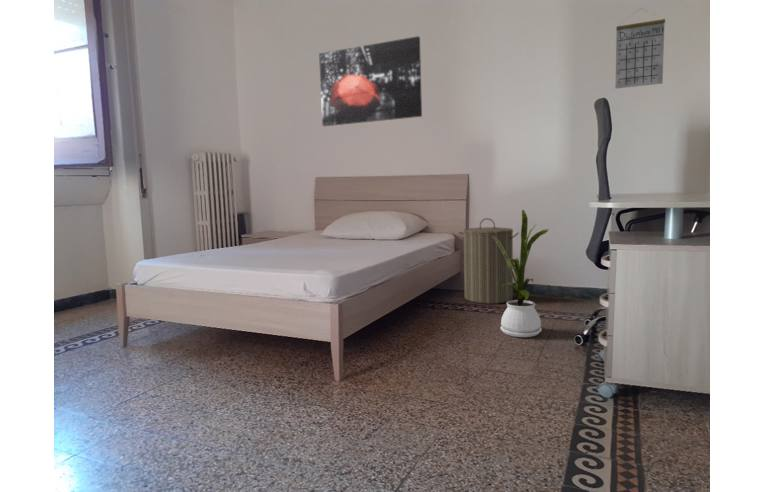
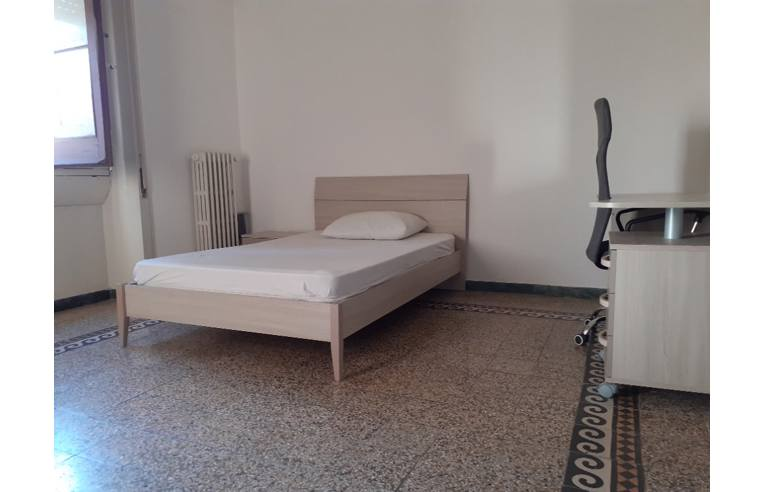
- calendar [614,7,666,90]
- wall art [318,35,423,127]
- laundry hamper [458,217,520,305]
- house plant [492,209,550,338]
